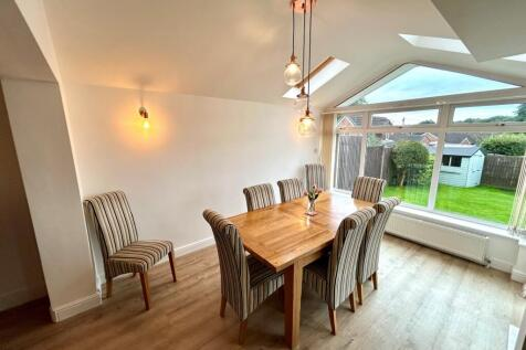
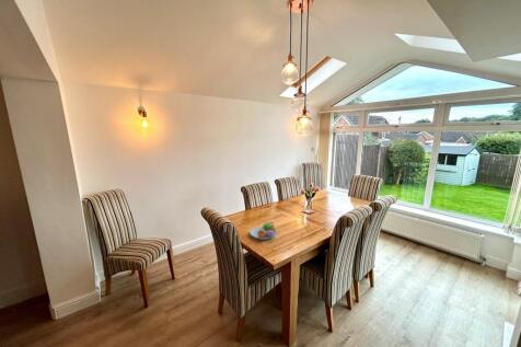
+ fruit bowl [248,221,278,241]
